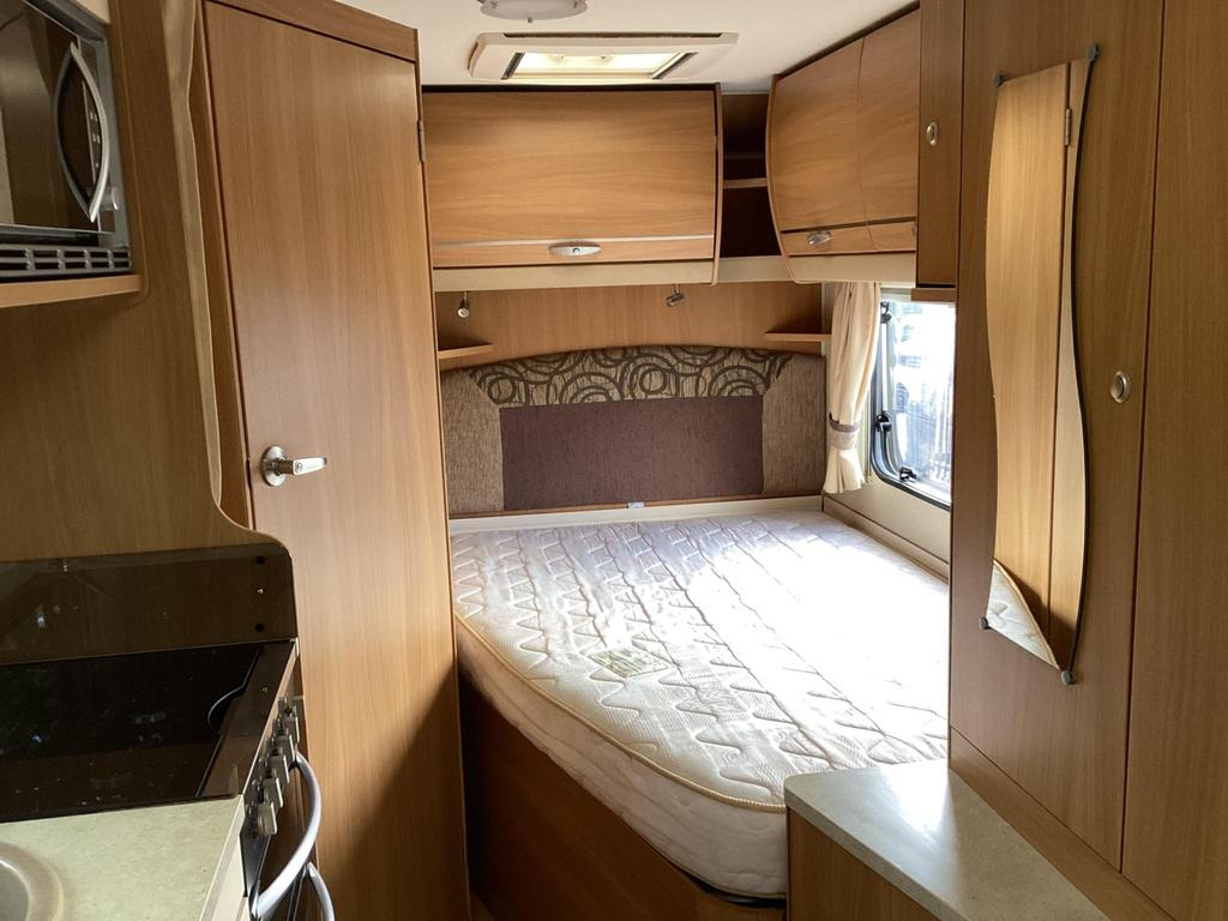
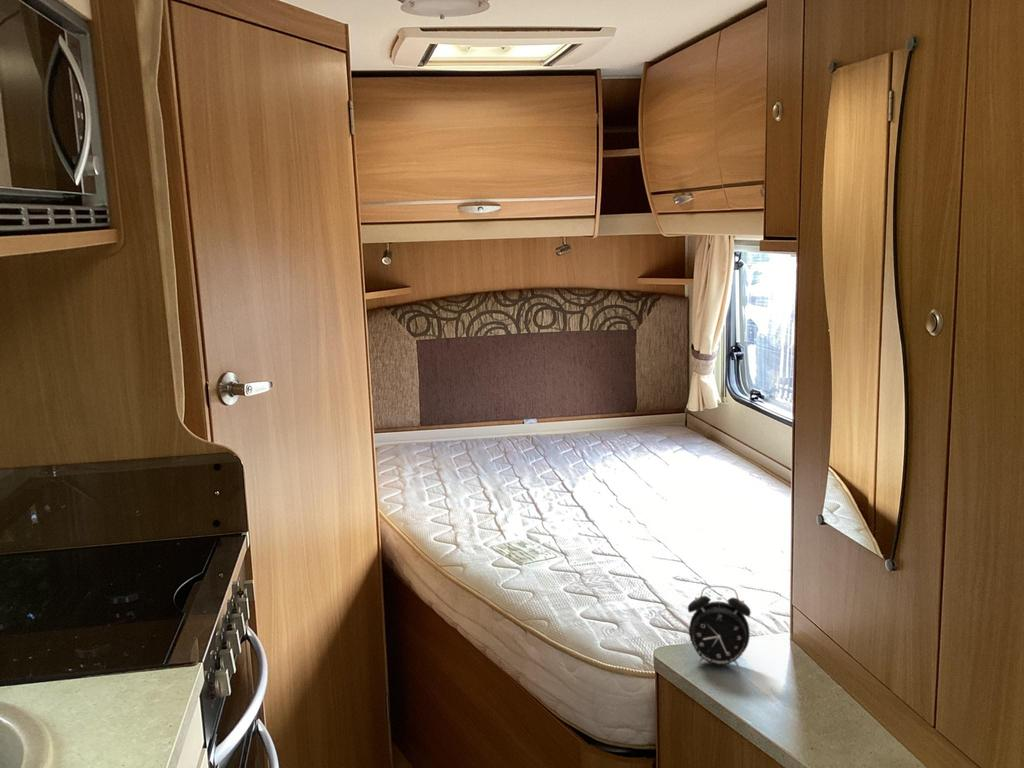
+ alarm clock [687,585,752,671]
